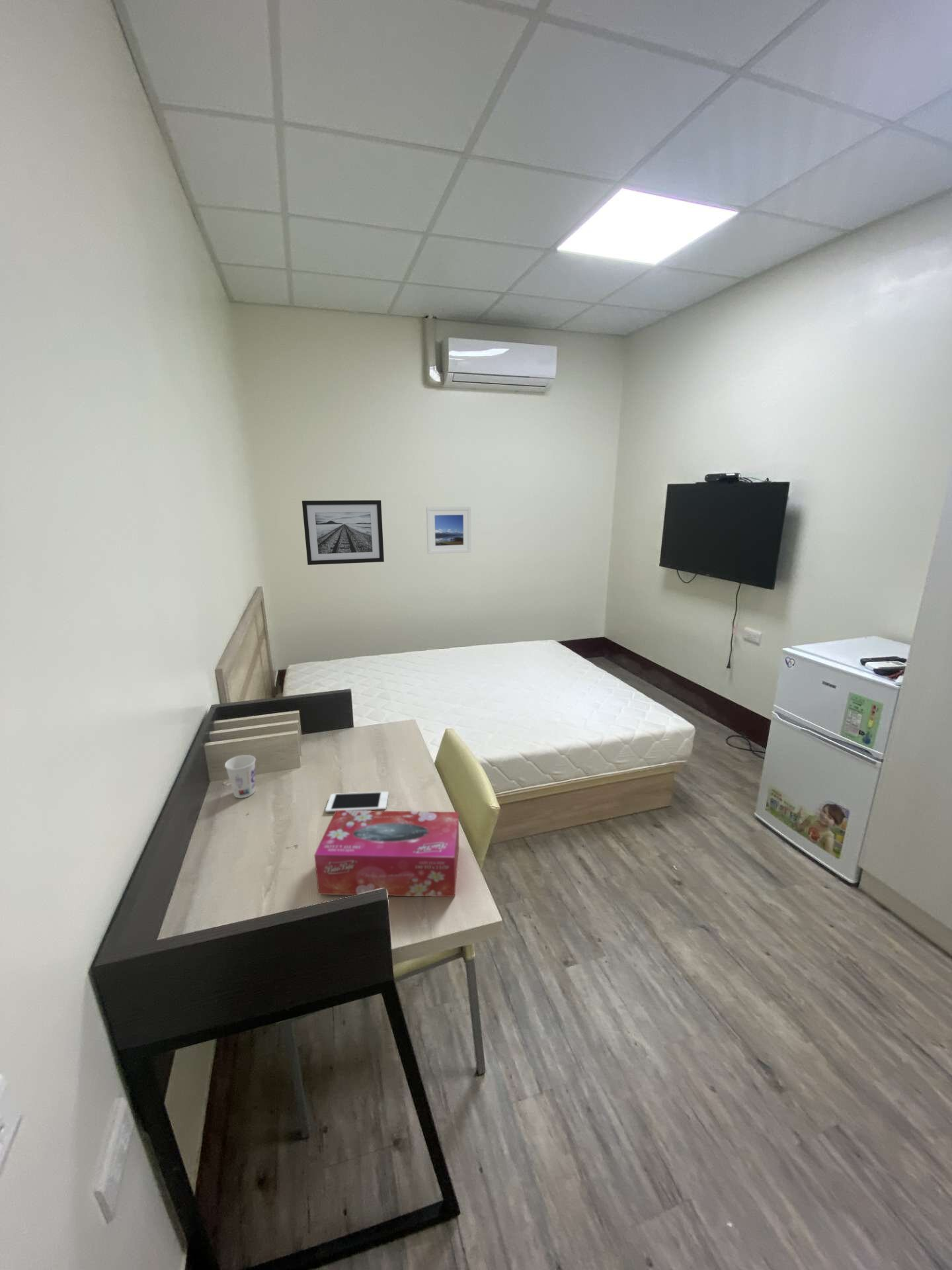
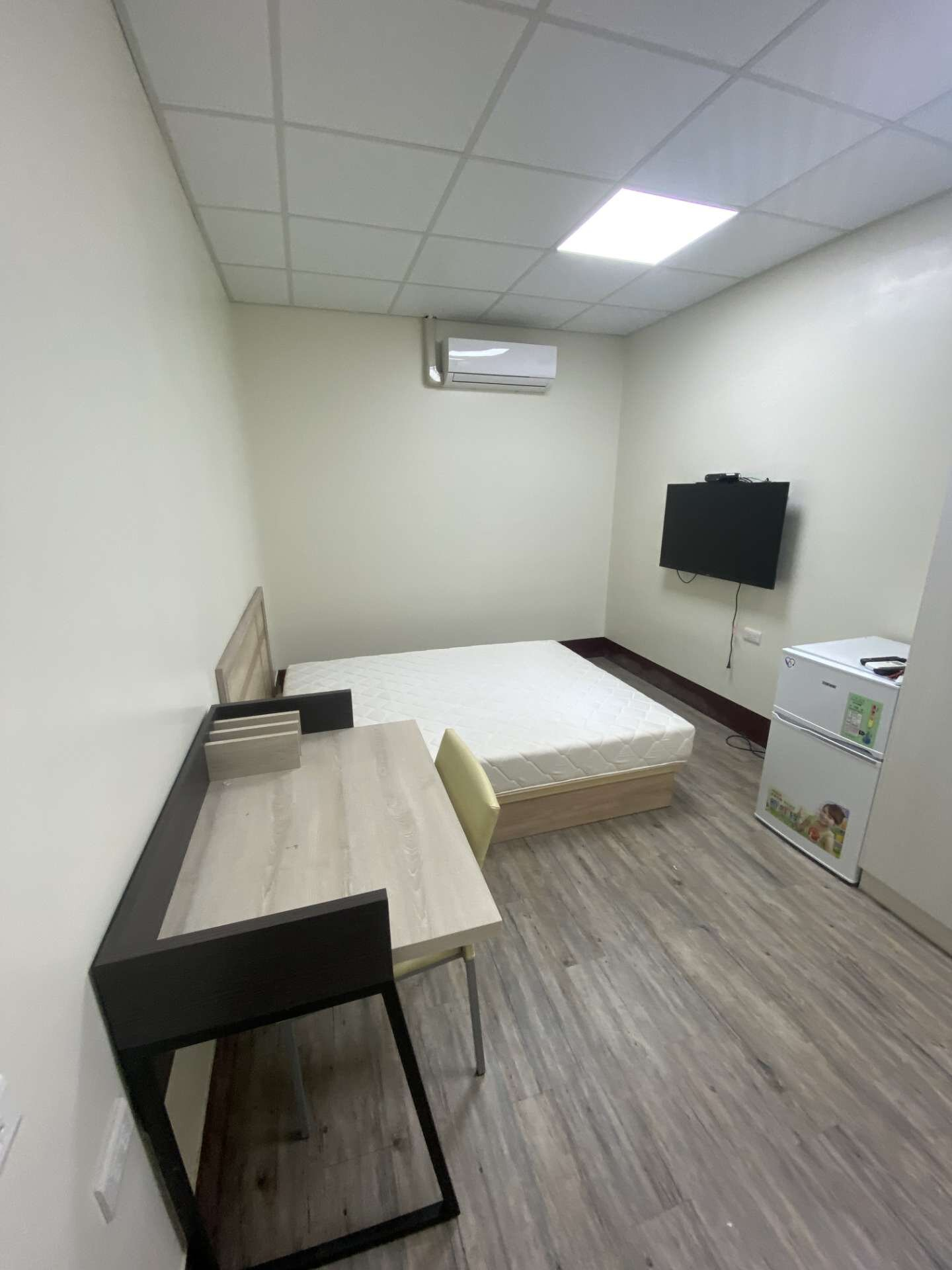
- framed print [426,506,471,554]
- cell phone [325,791,389,813]
- tissue box [313,810,459,898]
- cup [224,754,257,799]
- wall art [301,499,385,566]
